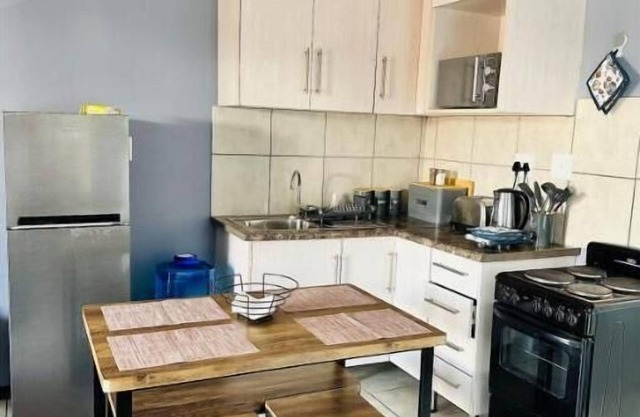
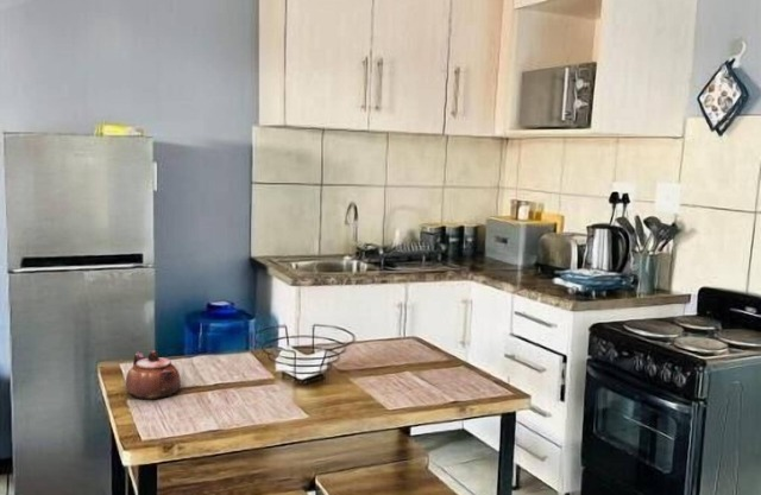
+ teapot [125,349,182,401]
